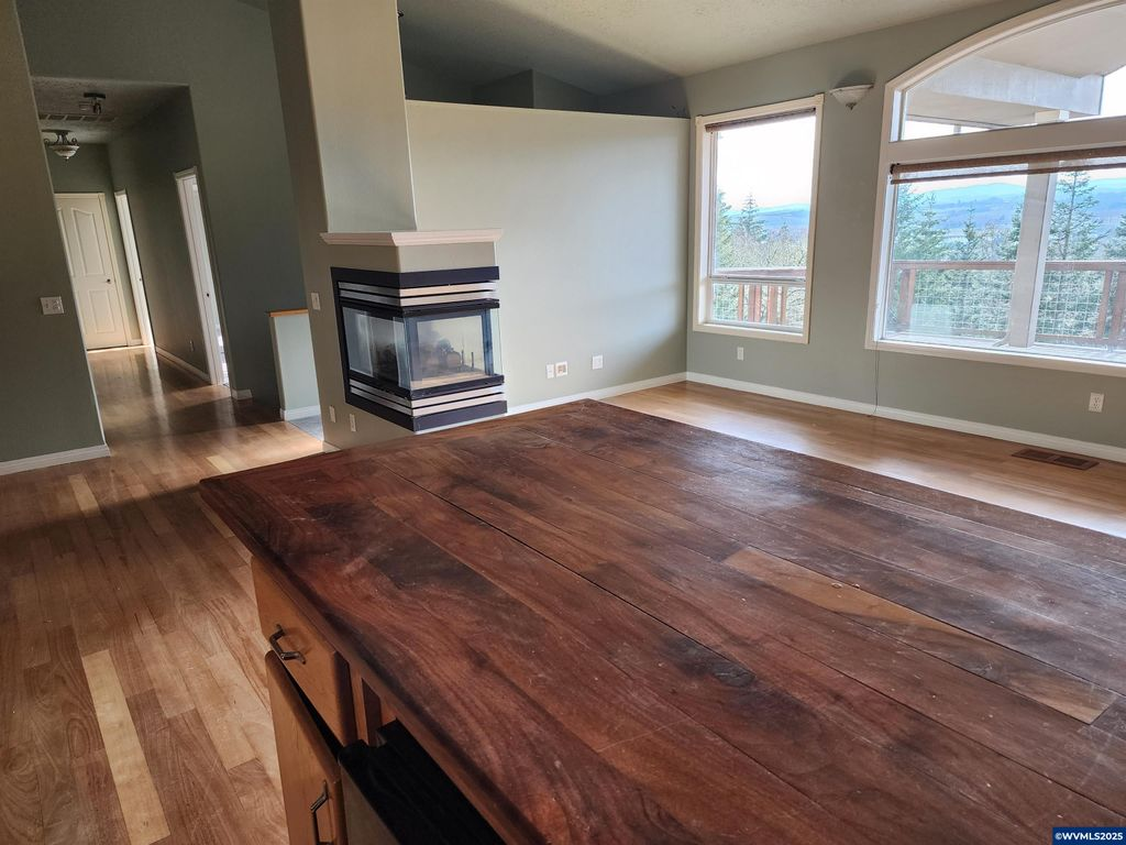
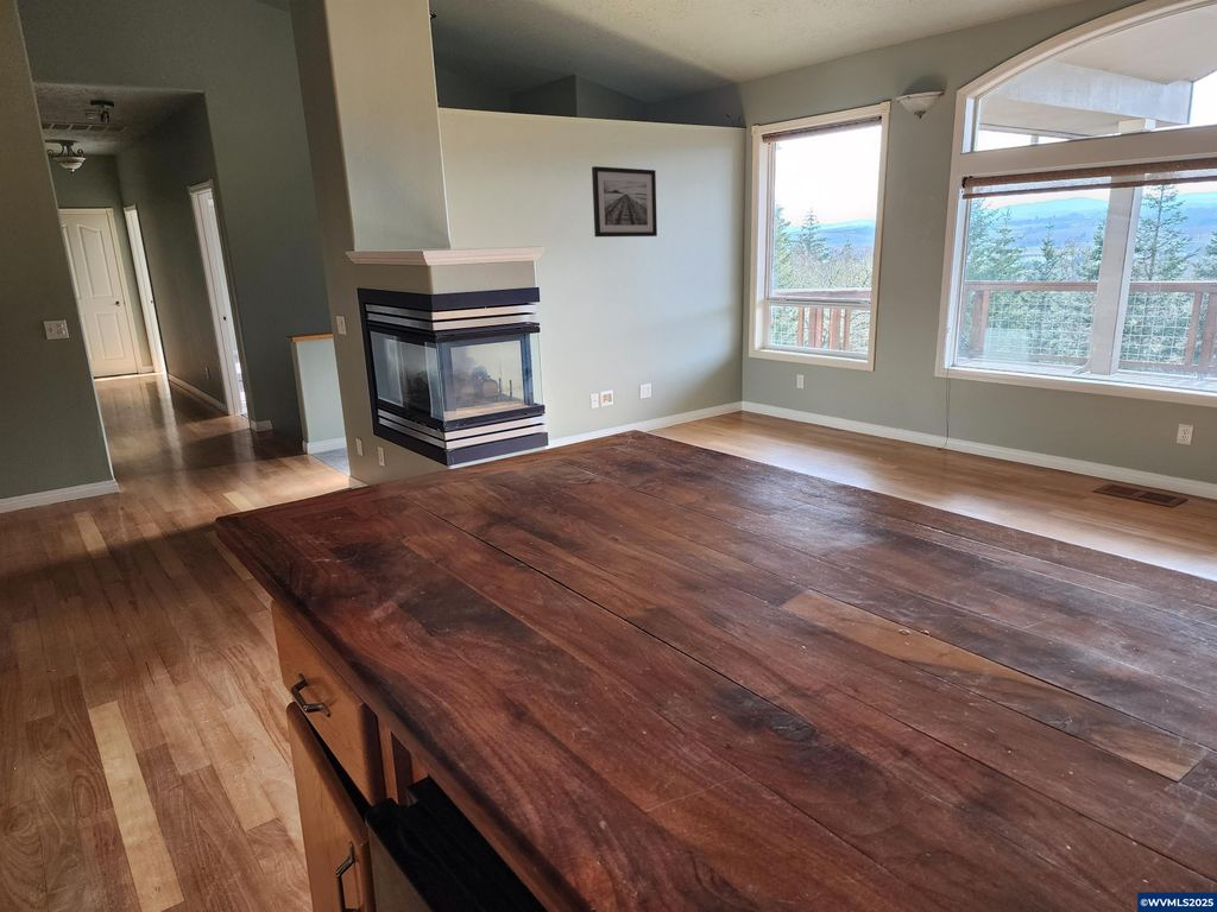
+ wall art [591,165,658,238]
